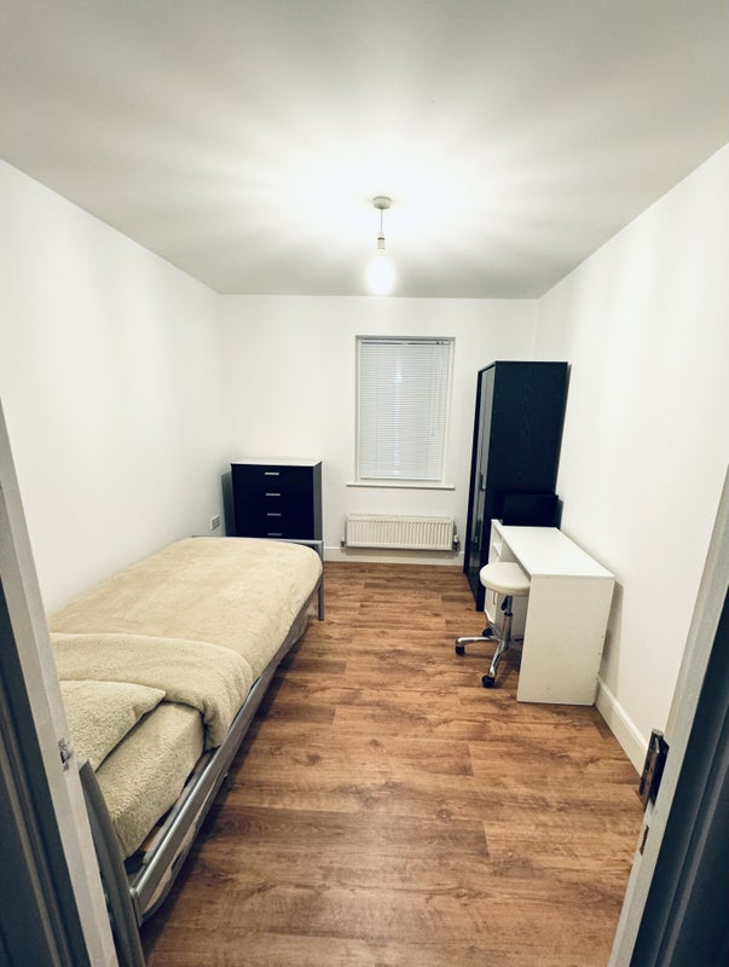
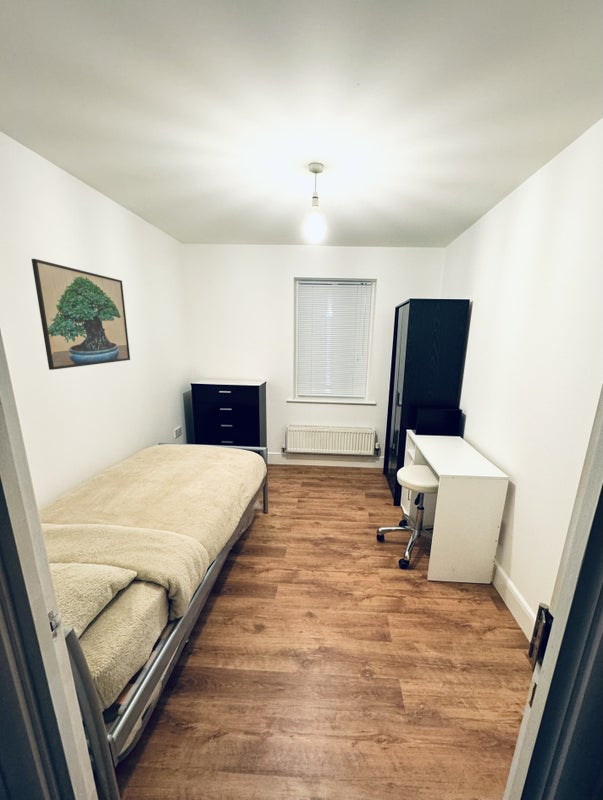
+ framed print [30,258,131,371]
